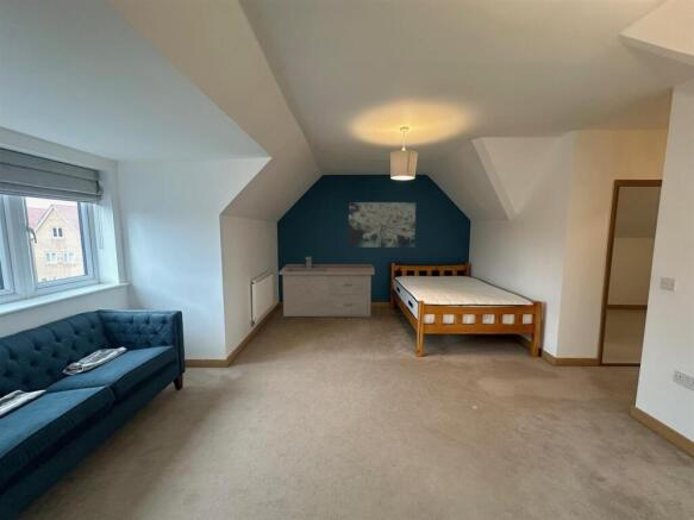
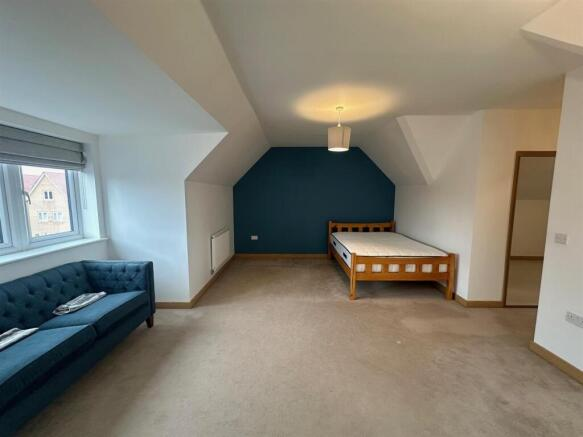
- cabinet [277,256,376,318]
- wall art [348,201,417,249]
